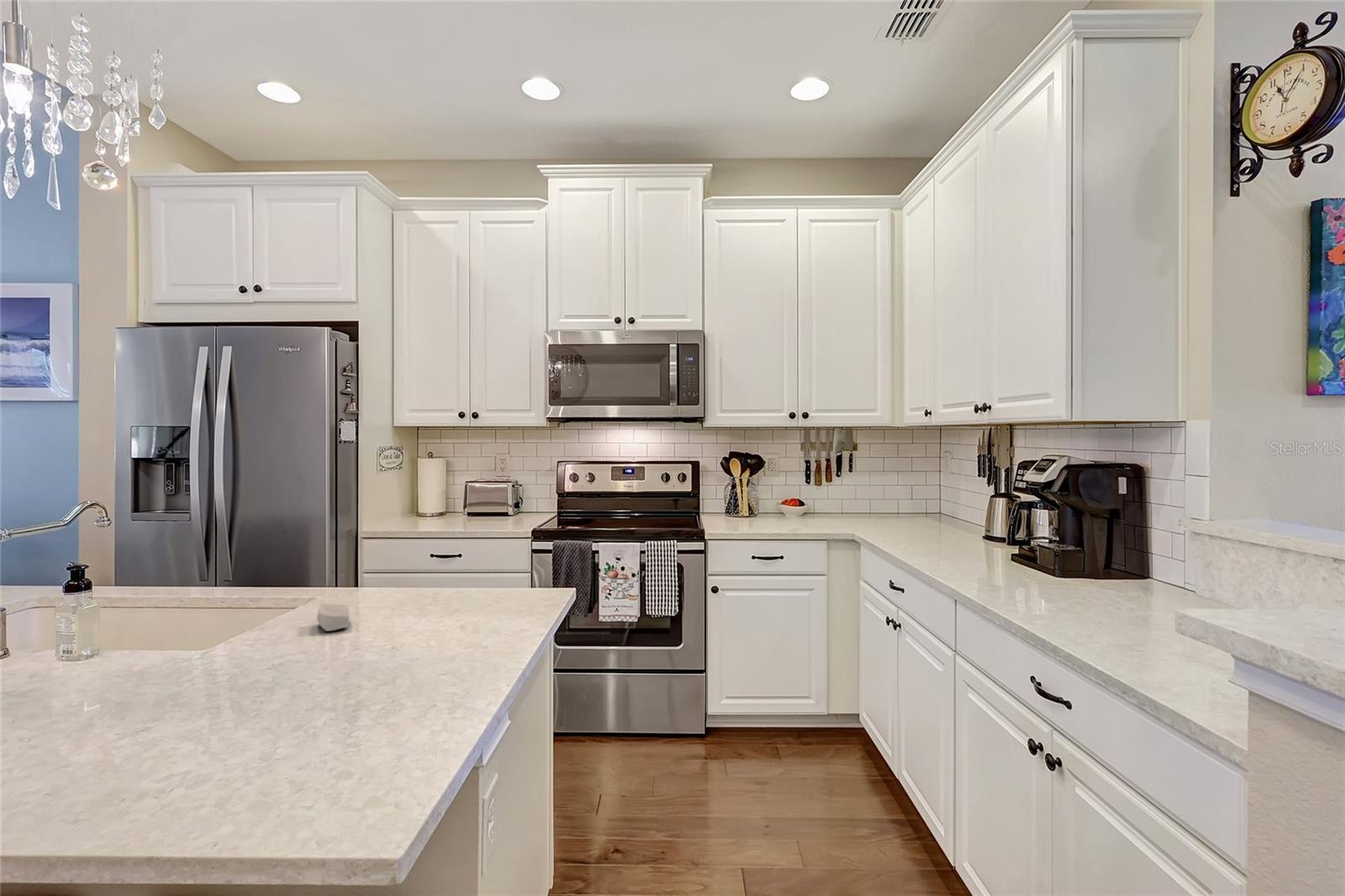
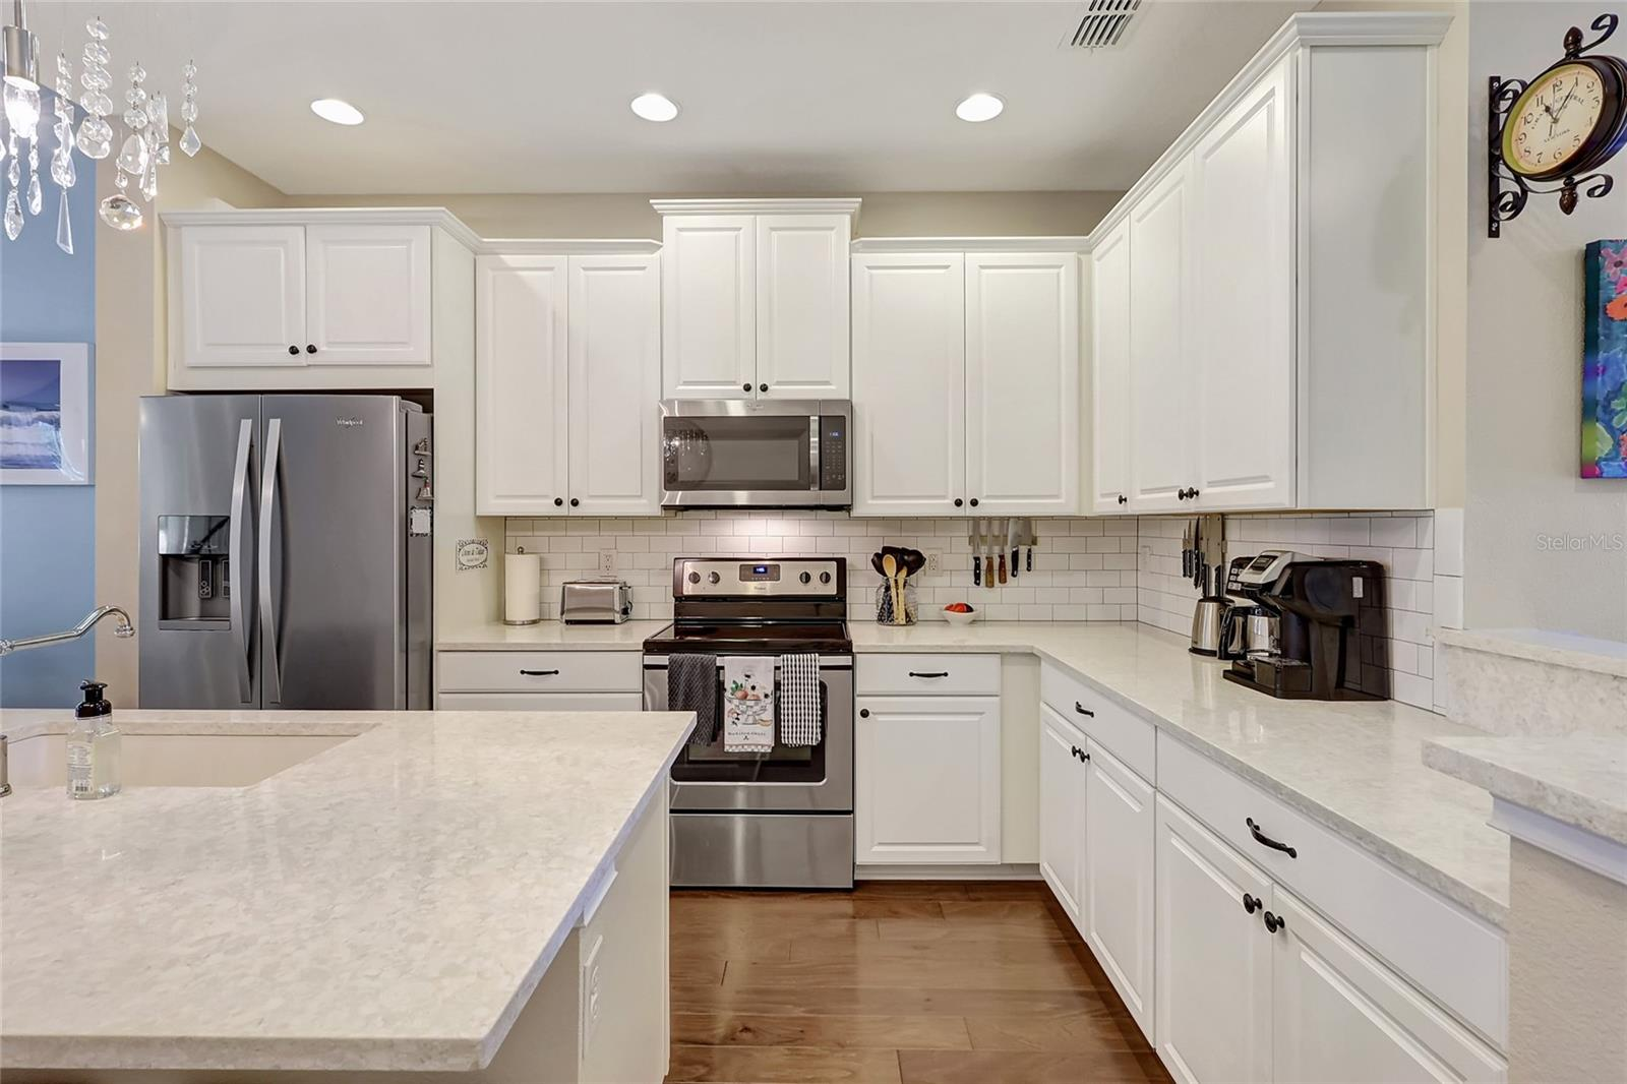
- soap bar [316,602,351,632]
